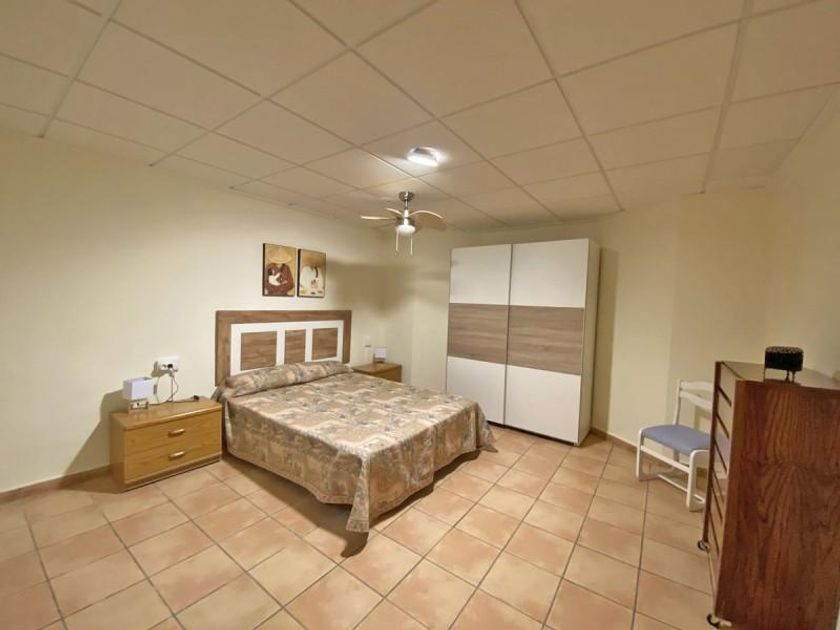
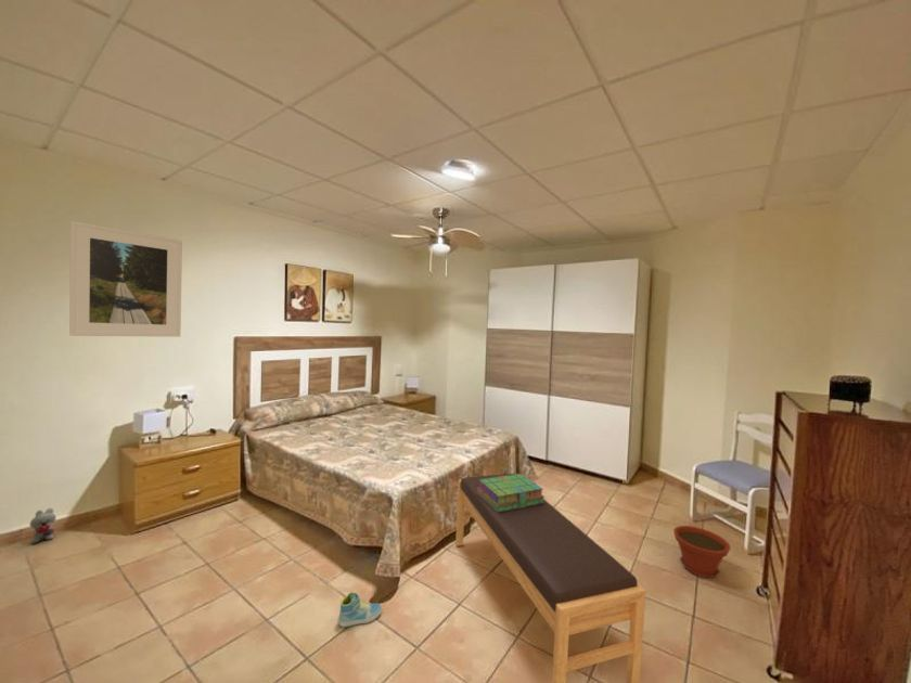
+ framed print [68,220,183,338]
+ sneaker [337,591,383,629]
+ plant pot [672,525,732,579]
+ stack of books [476,473,547,513]
+ plush toy [28,507,57,545]
+ bench [454,473,646,683]
